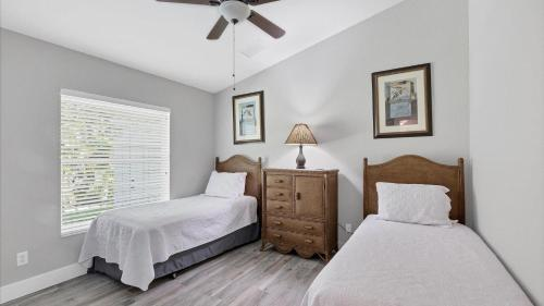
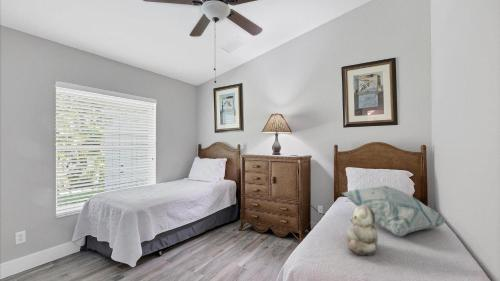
+ decorative pillow [341,185,446,237]
+ teddy bear [346,205,379,257]
